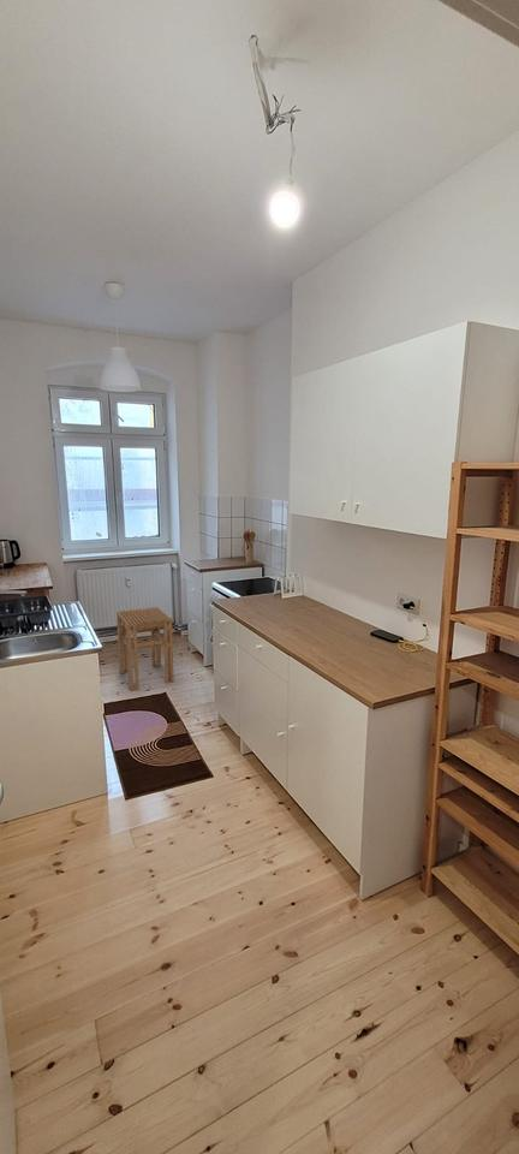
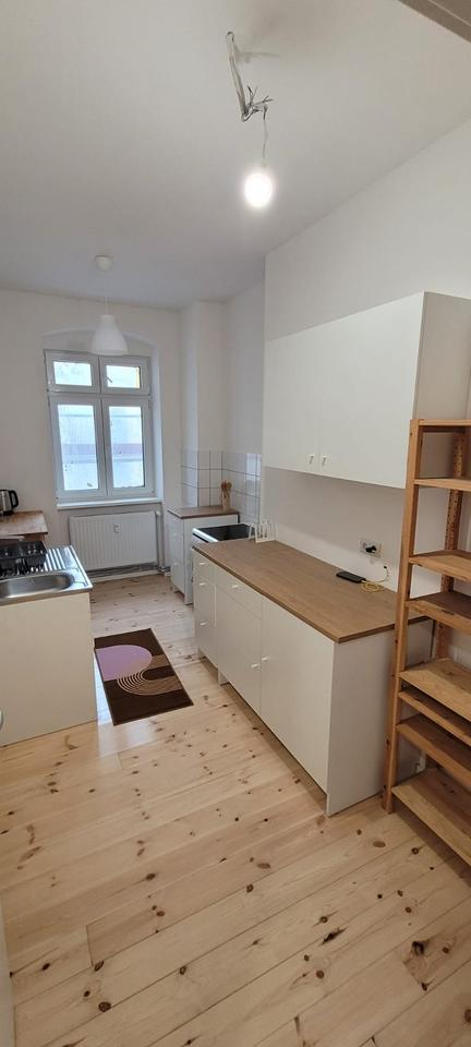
- stool [115,606,175,691]
